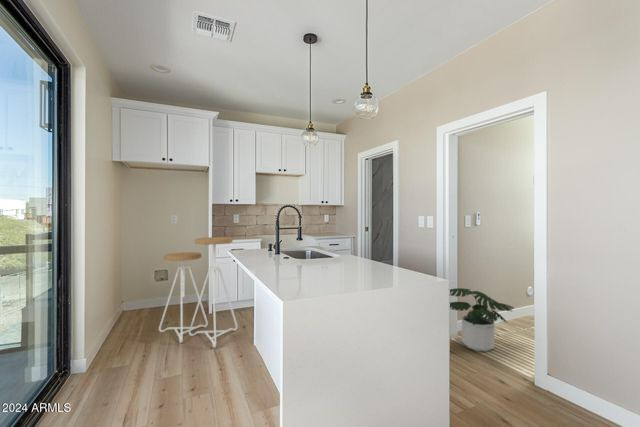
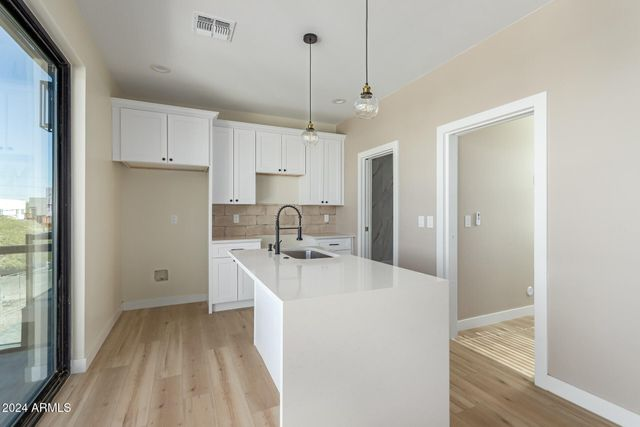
- bar stool [158,236,239,349]
- potted plant [449,287,515,352]
